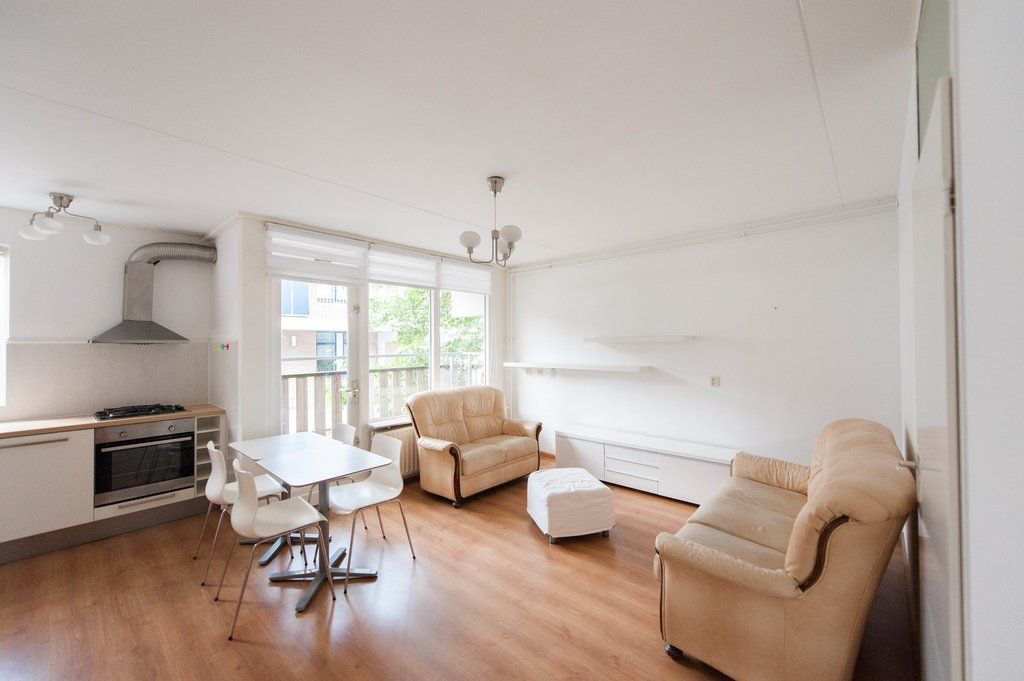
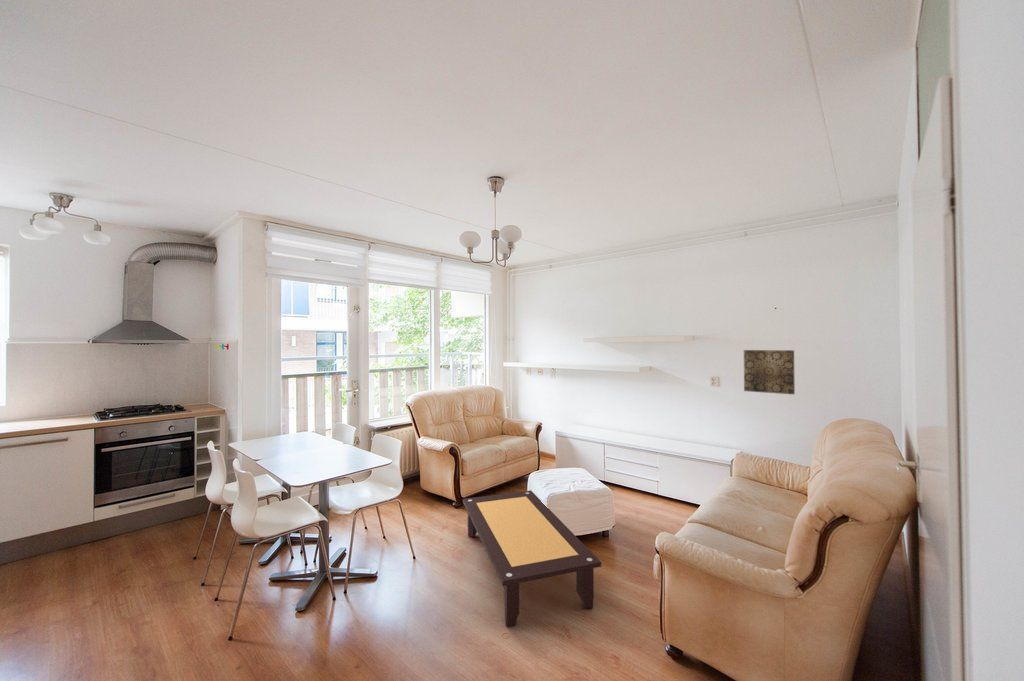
+ coffee table [462,489,602,628]
+ wall art [743,349,796,395]
